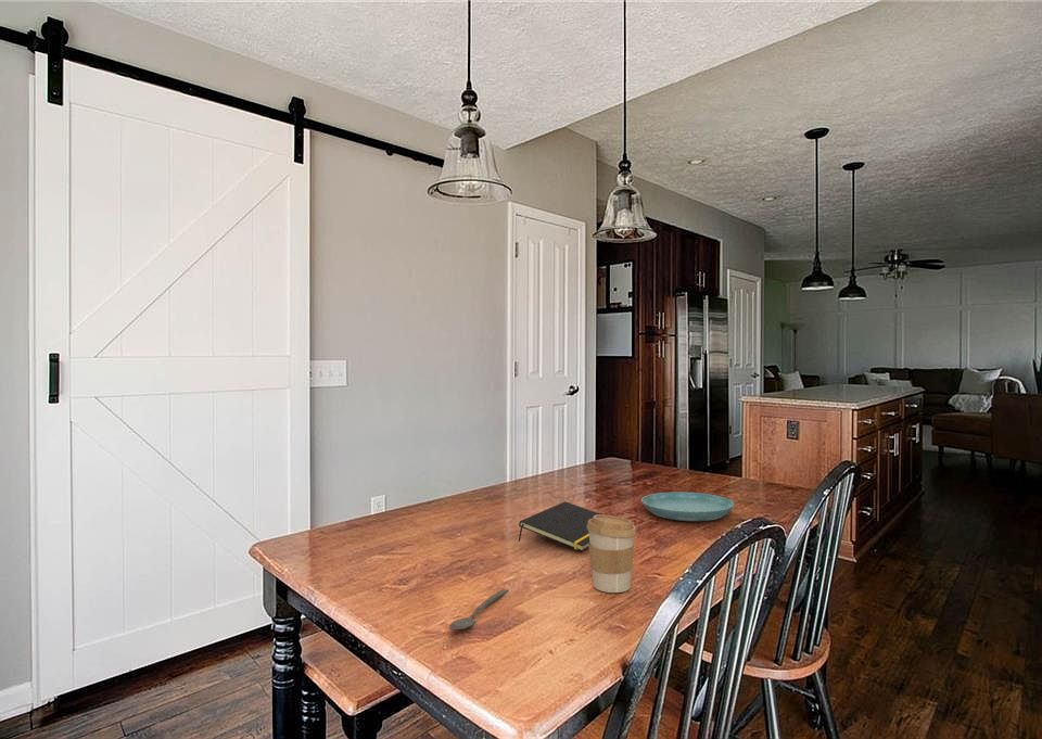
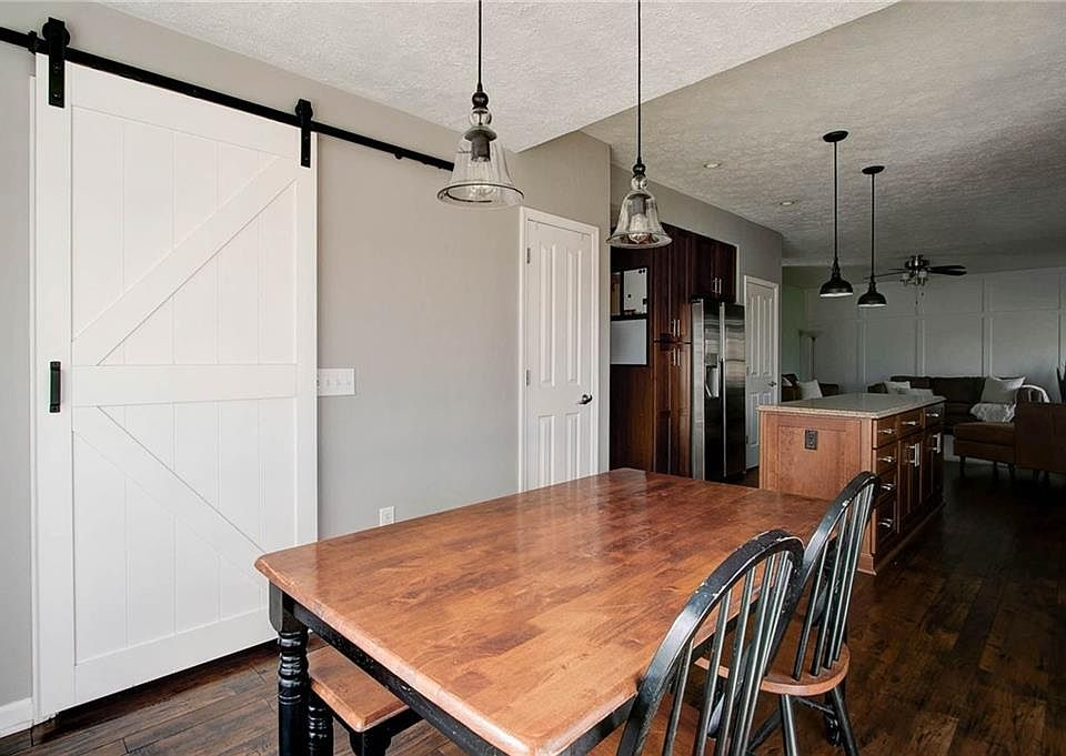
- spoon [448,588,509,630]
- saucer [640,490,735,522]
- notepad [518,500,601,552]
- coffee cup [587,513,637,594]
